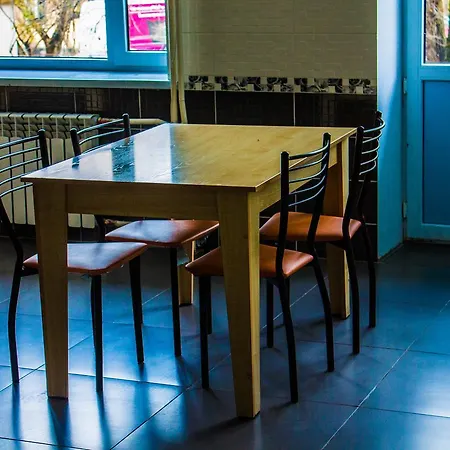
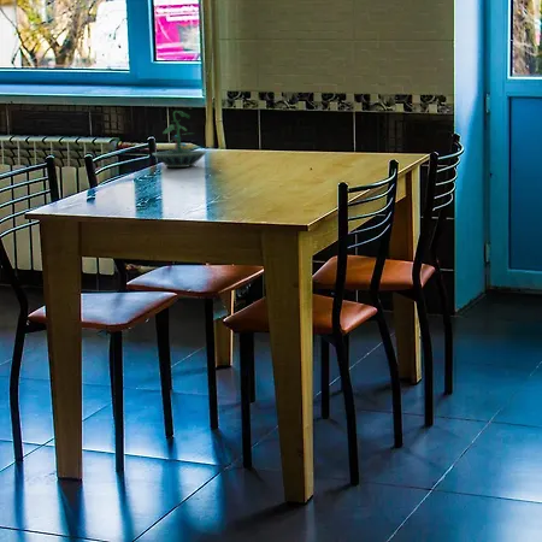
+ terrarium [151,110,208,169]
